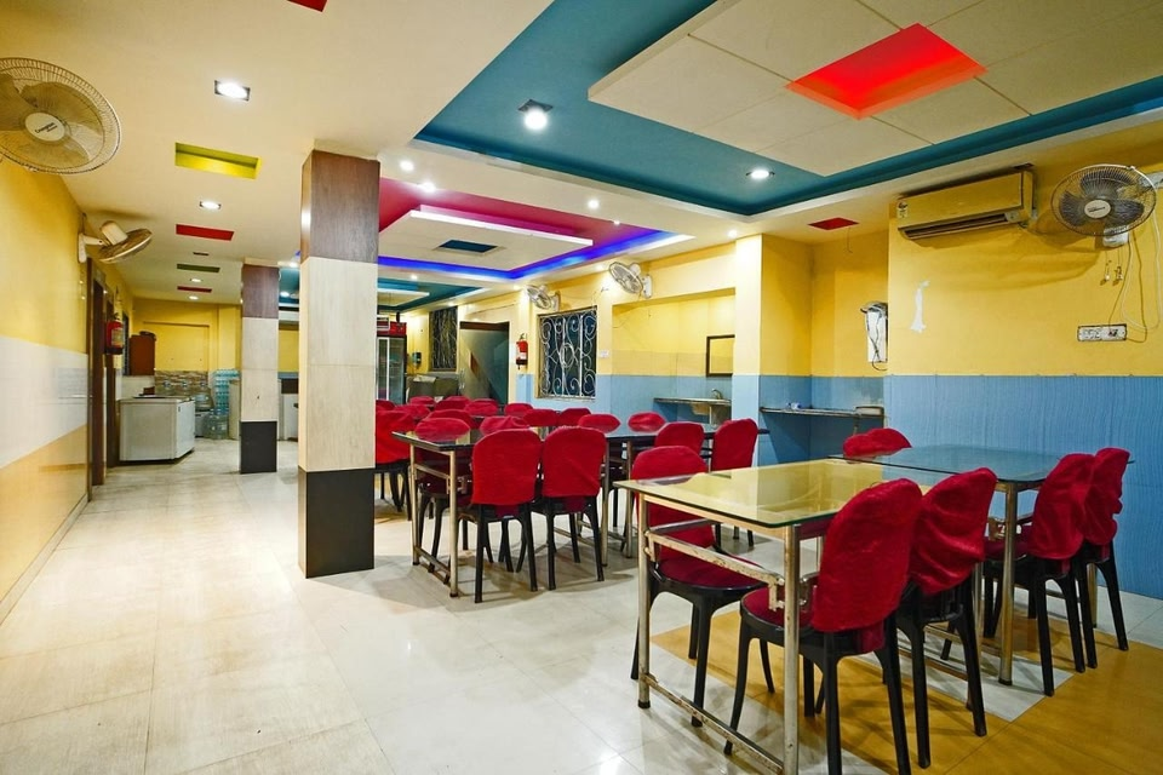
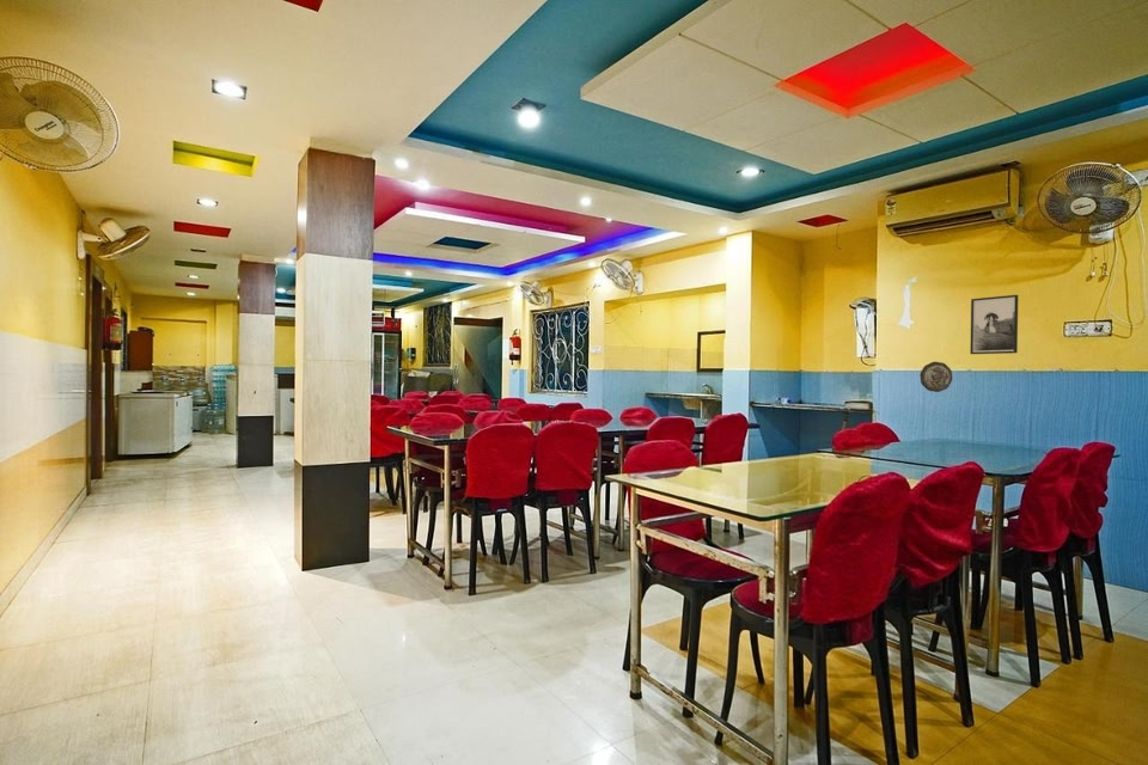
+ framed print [969,294,1019,355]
+ decorative plate [918,361,953,393]
